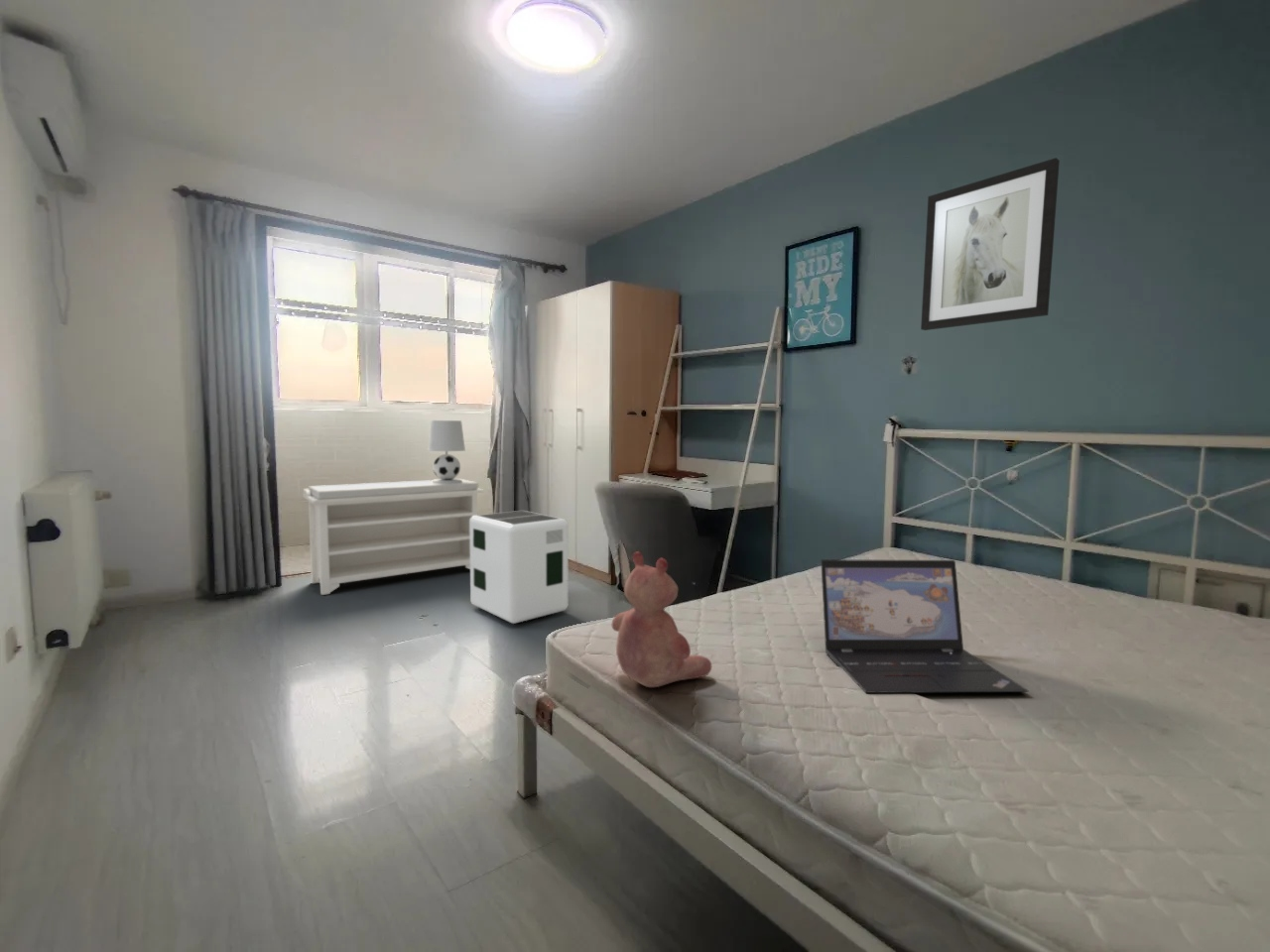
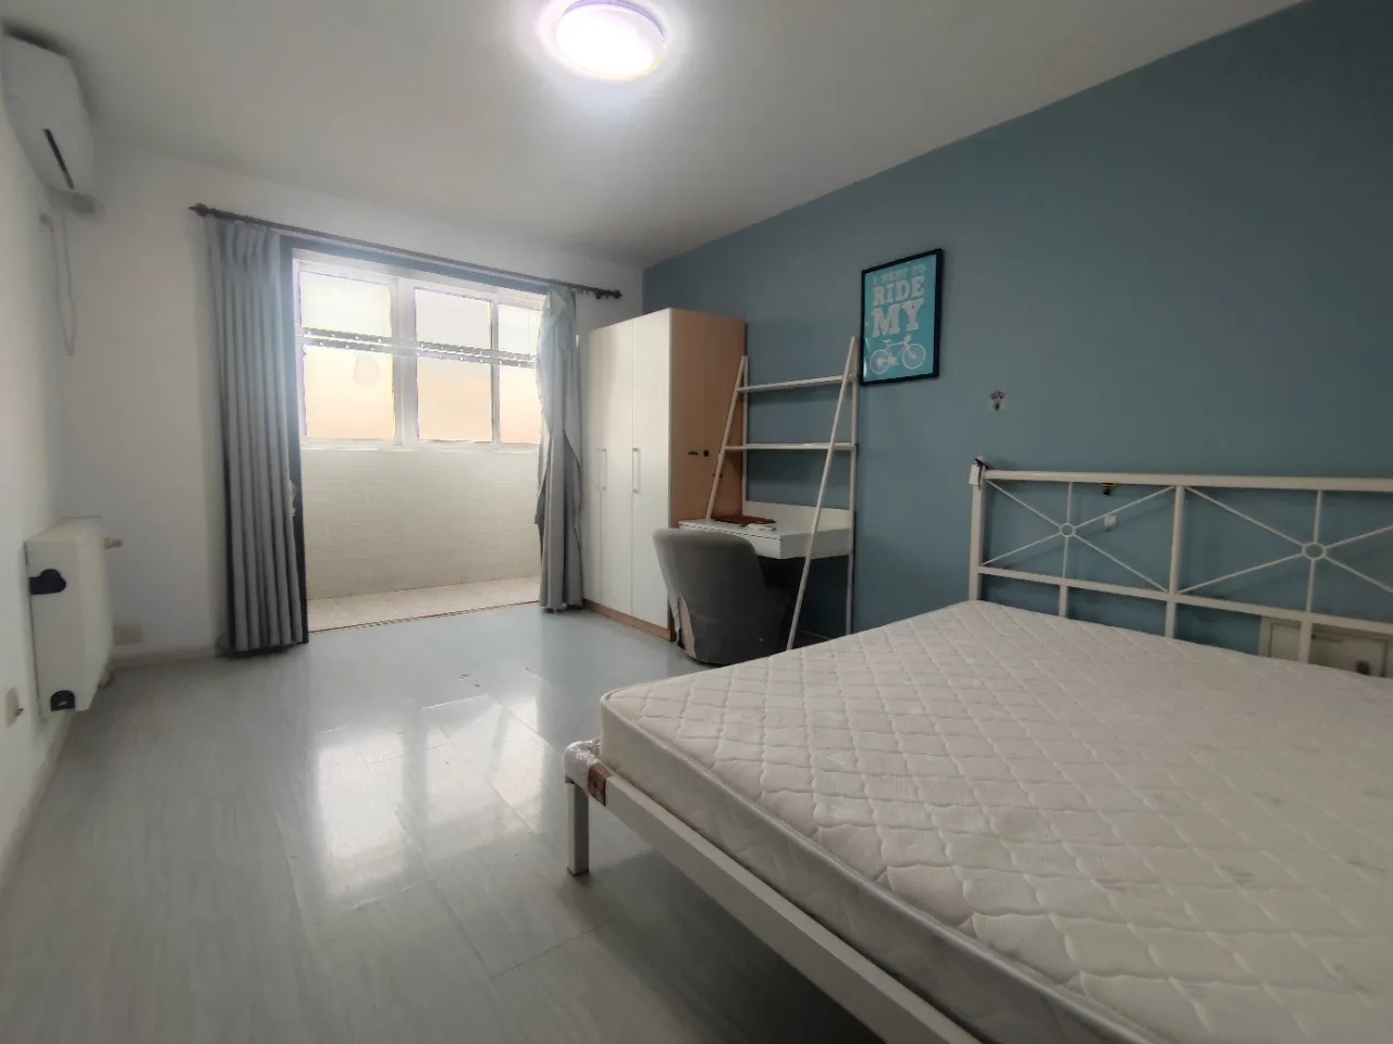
- table lamp [427,419,466,484]
- wall art [920,157,1061,331]
- teddy bear [611,550,712,688]
- bench [302,478,485,596]
- air purifier [469,510,570,625]
- laptop [820,558,1030,694]
